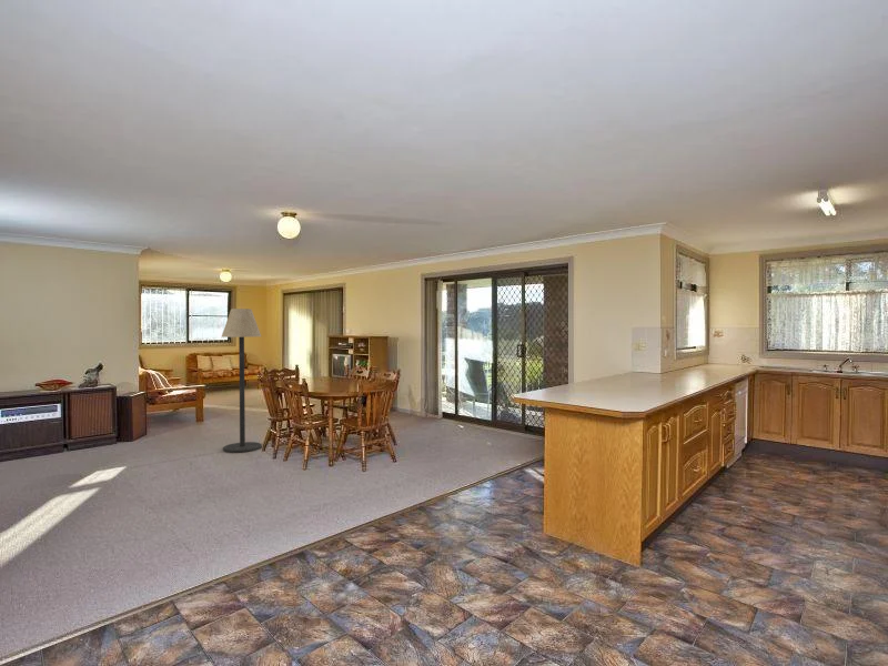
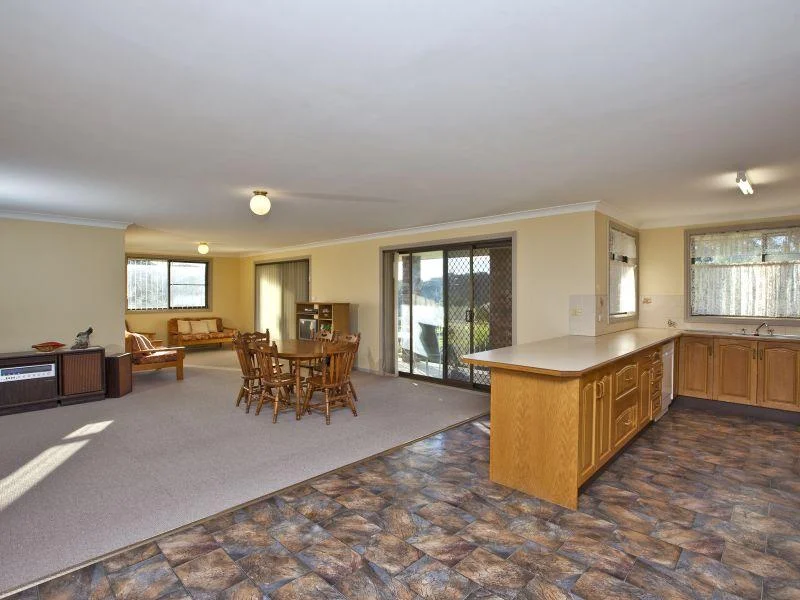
- floor lamp [220,307,263,454]
